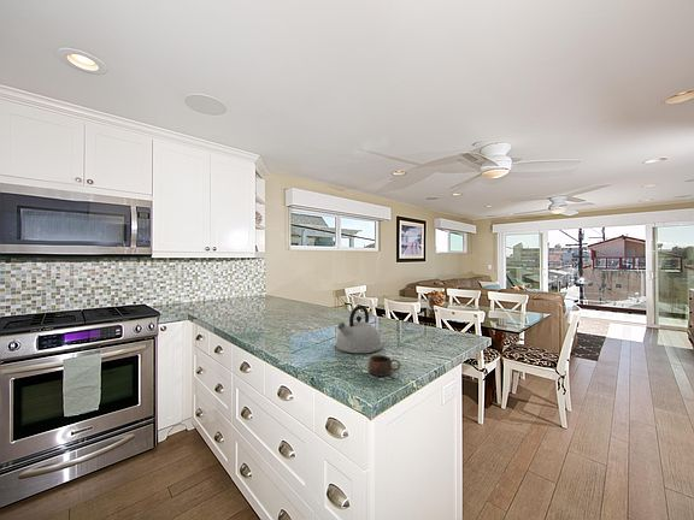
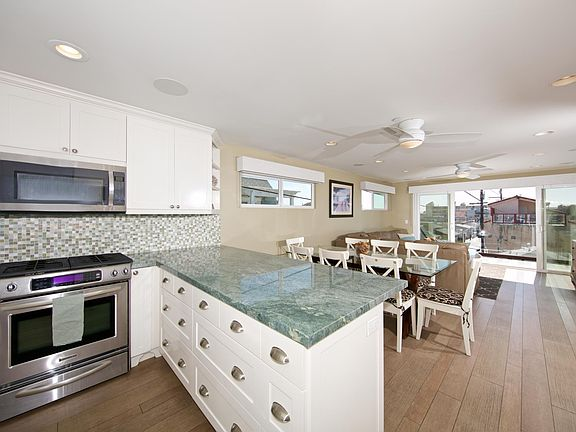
- kettle [334,305,383,354]
- cup [367,354,401,377]
